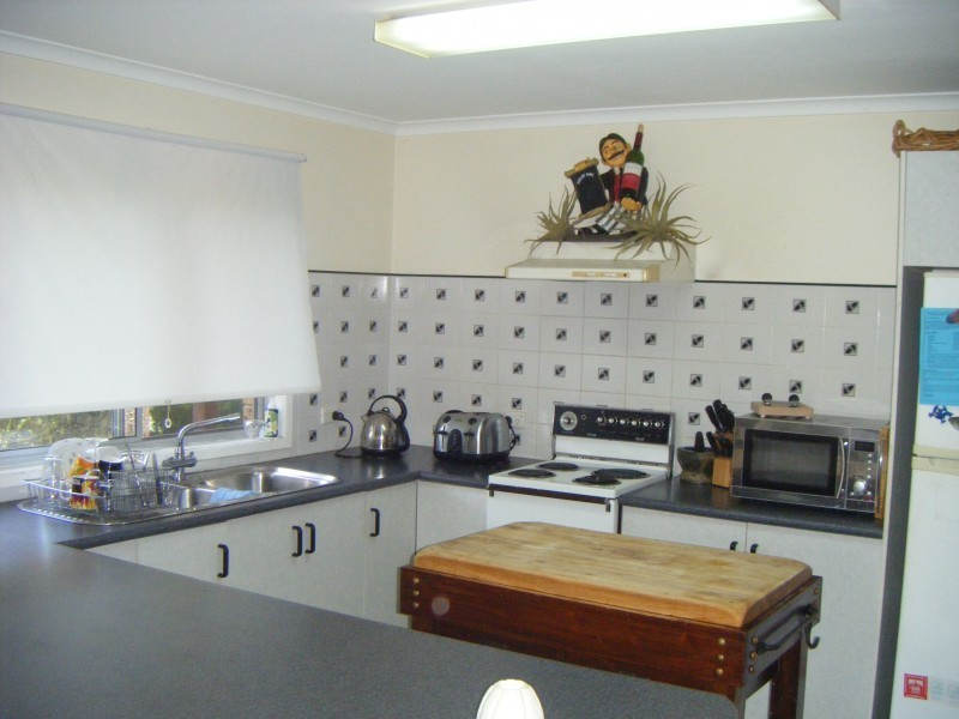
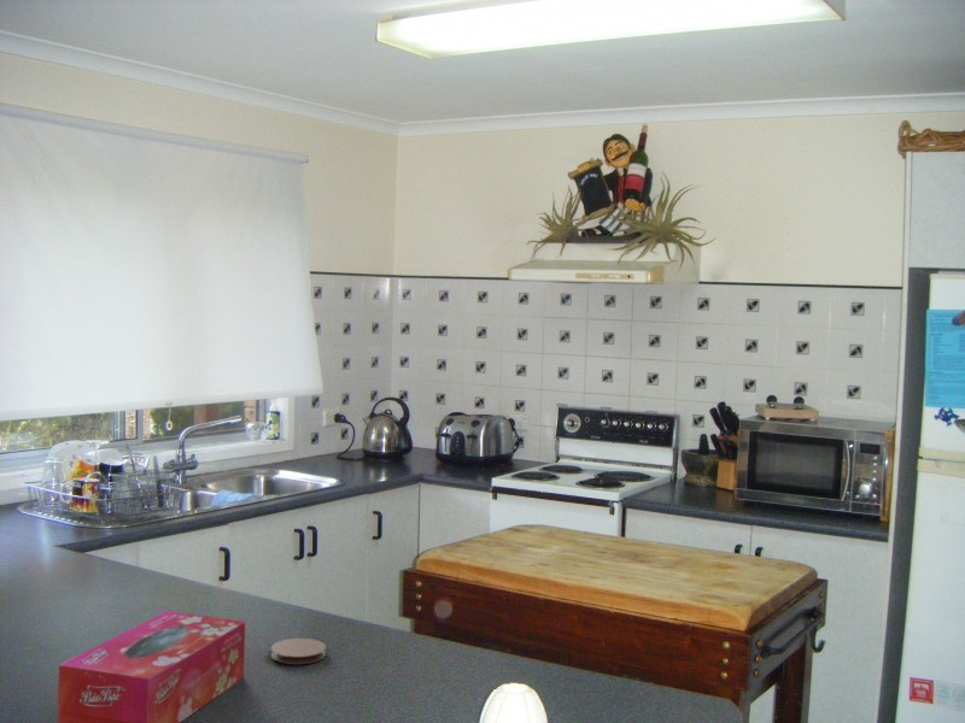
+ tissue box [57,610,246,723]
+ coaster [270,637,327,665]
